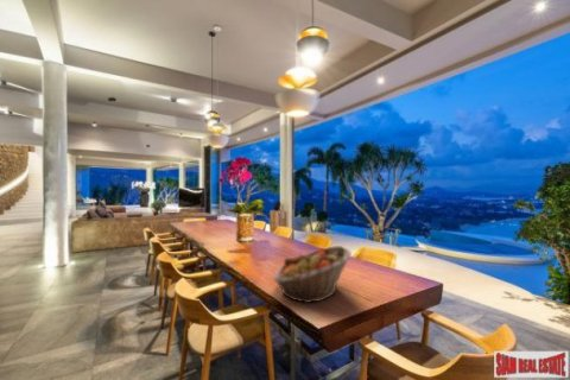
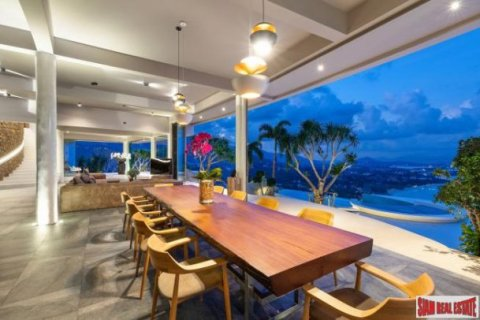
- fruit basket [273,245,353,304]
